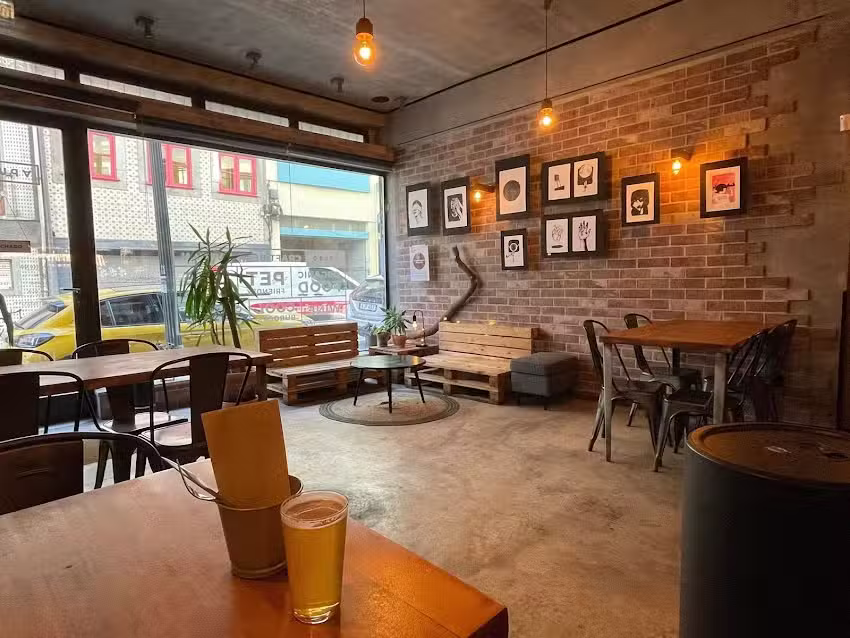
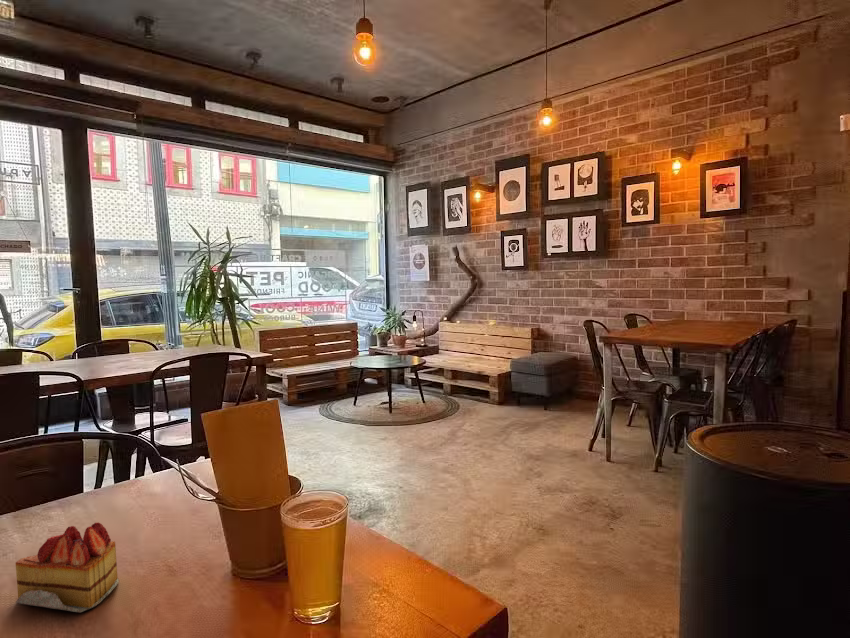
+ pastry [15,521,120,613]
